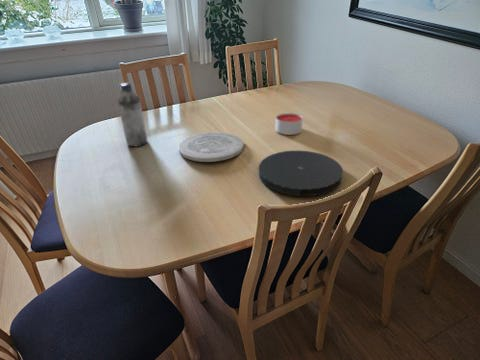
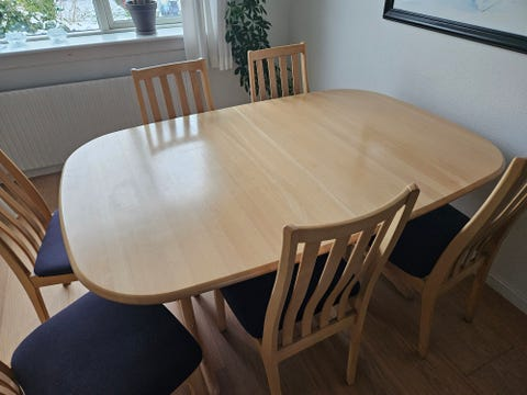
- candle [275,112,304,136]
- plate [258,150,344,197]
- plate [178,131,245,163]
- water bottle [116,82,148,148]
